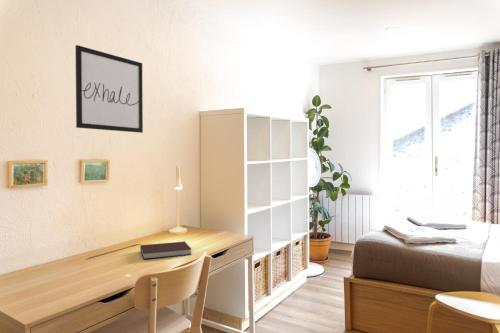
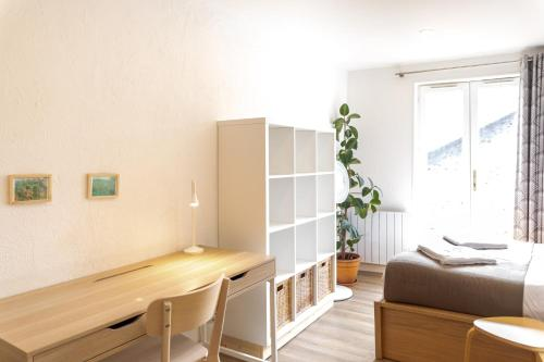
- notebook [139,241,193,260]
- wall art [74,44,144,134]
